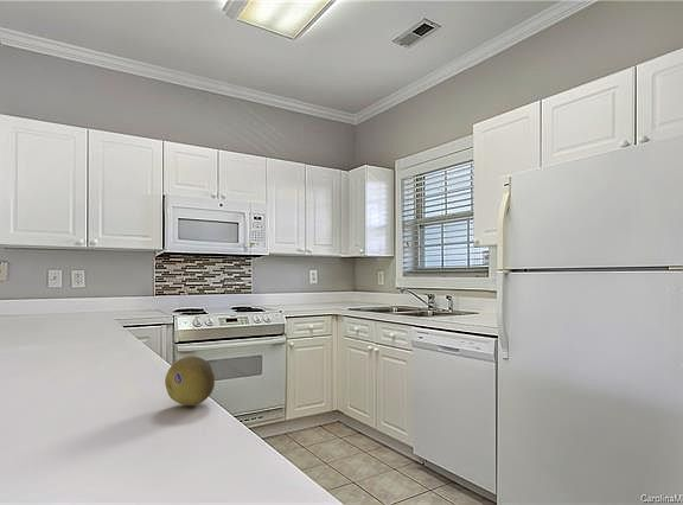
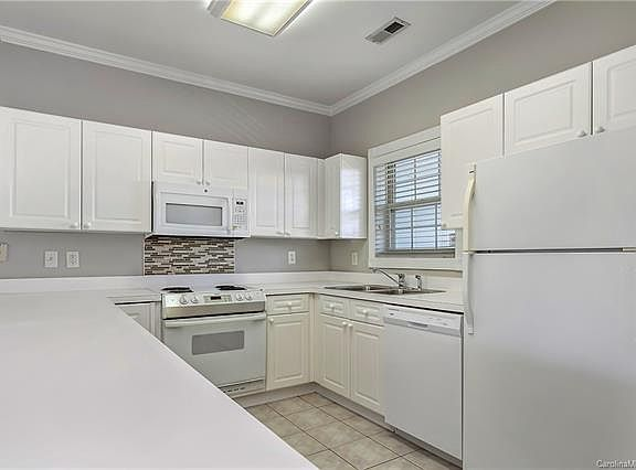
- fruit [164,354,216,407]
